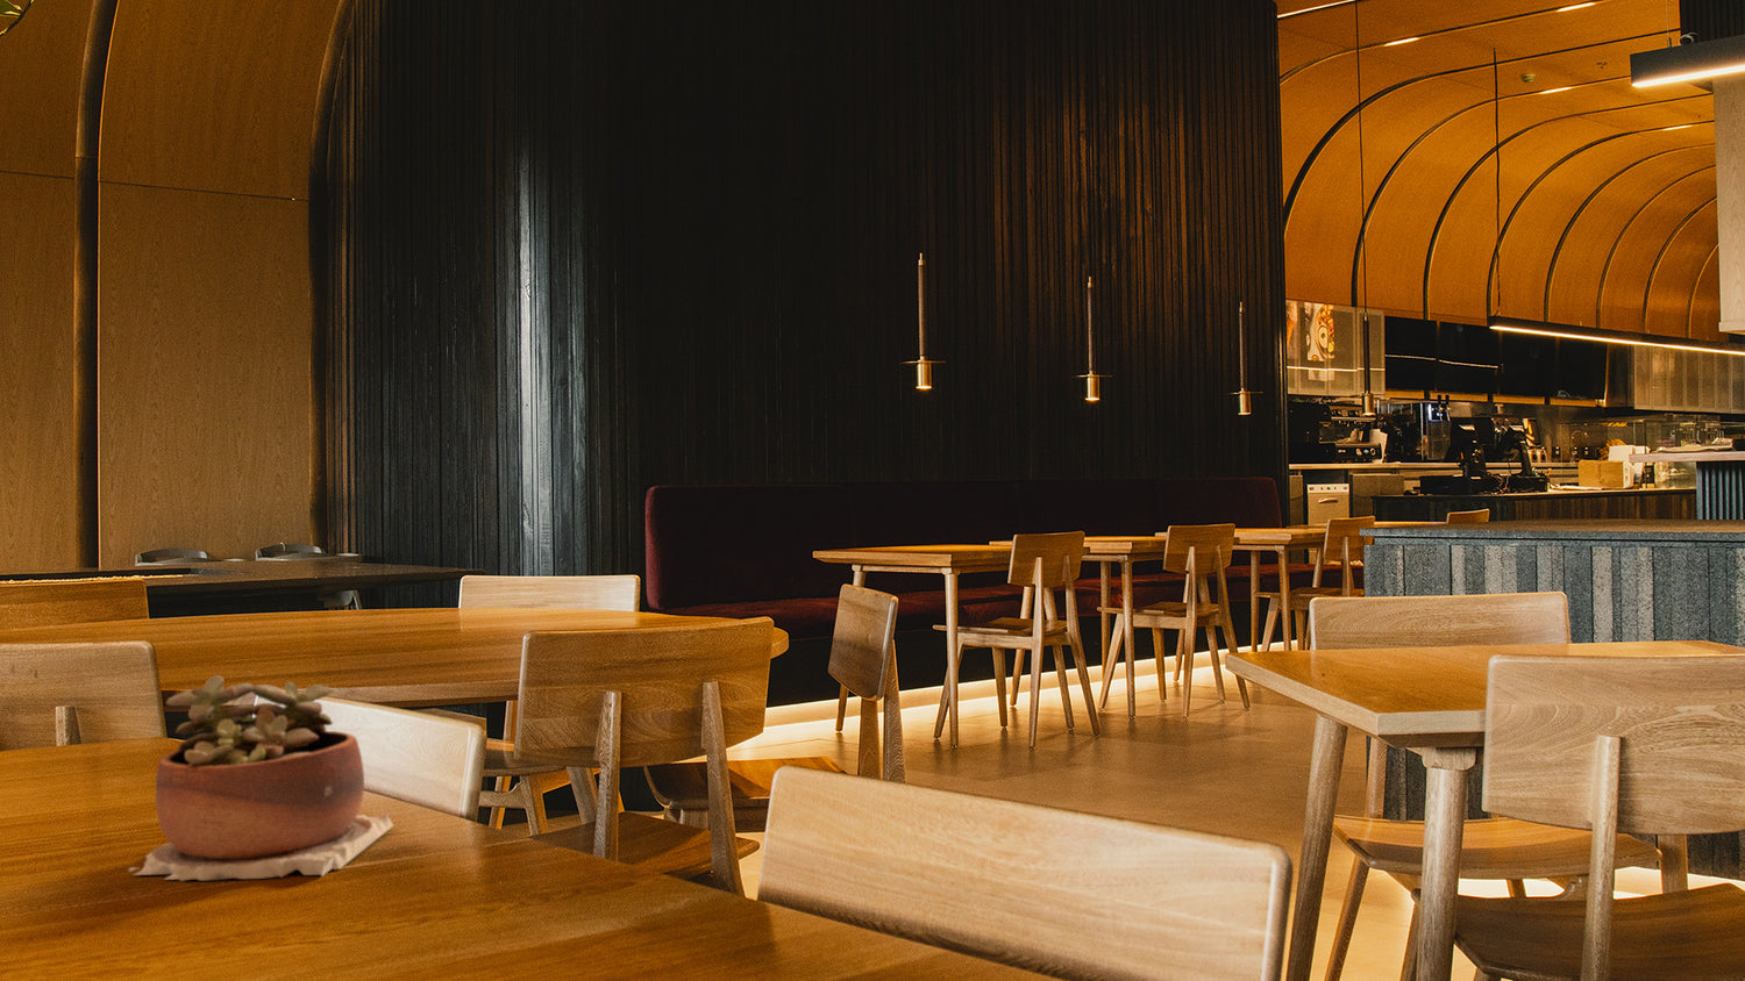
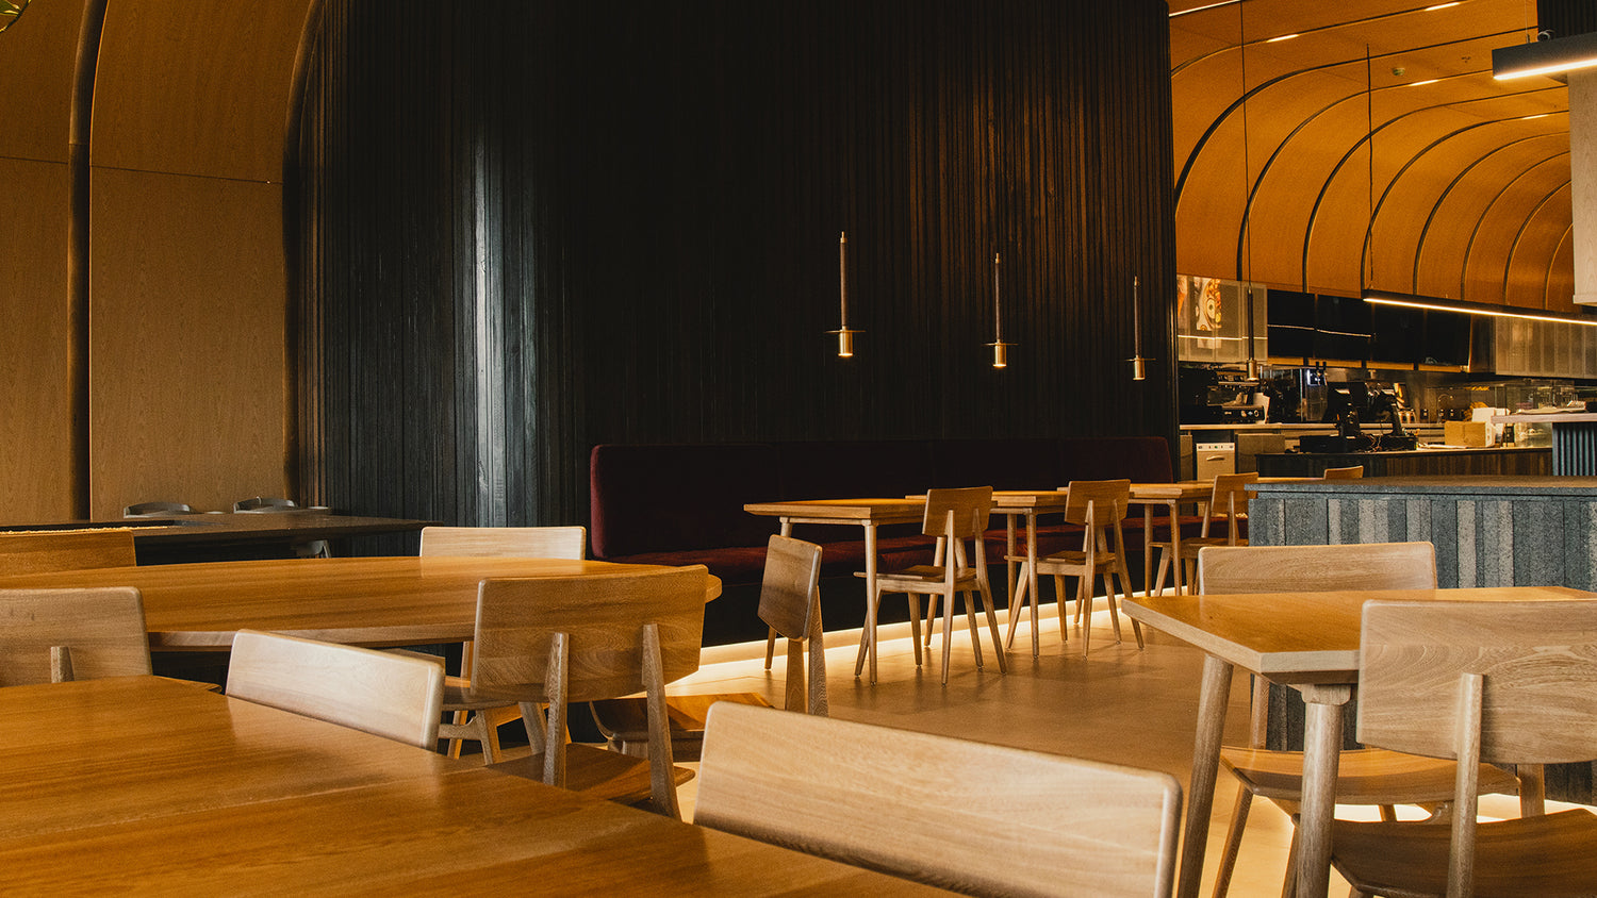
- succulent plant [127,674,394,883]
